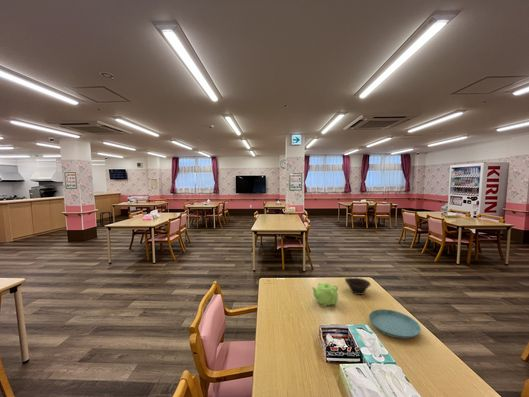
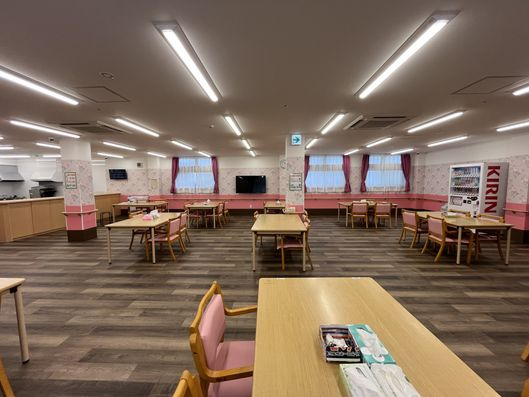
- saucer [368,308,422,340]
- bowl [344,277,372,296]
- teapot [310,282,339,308]
